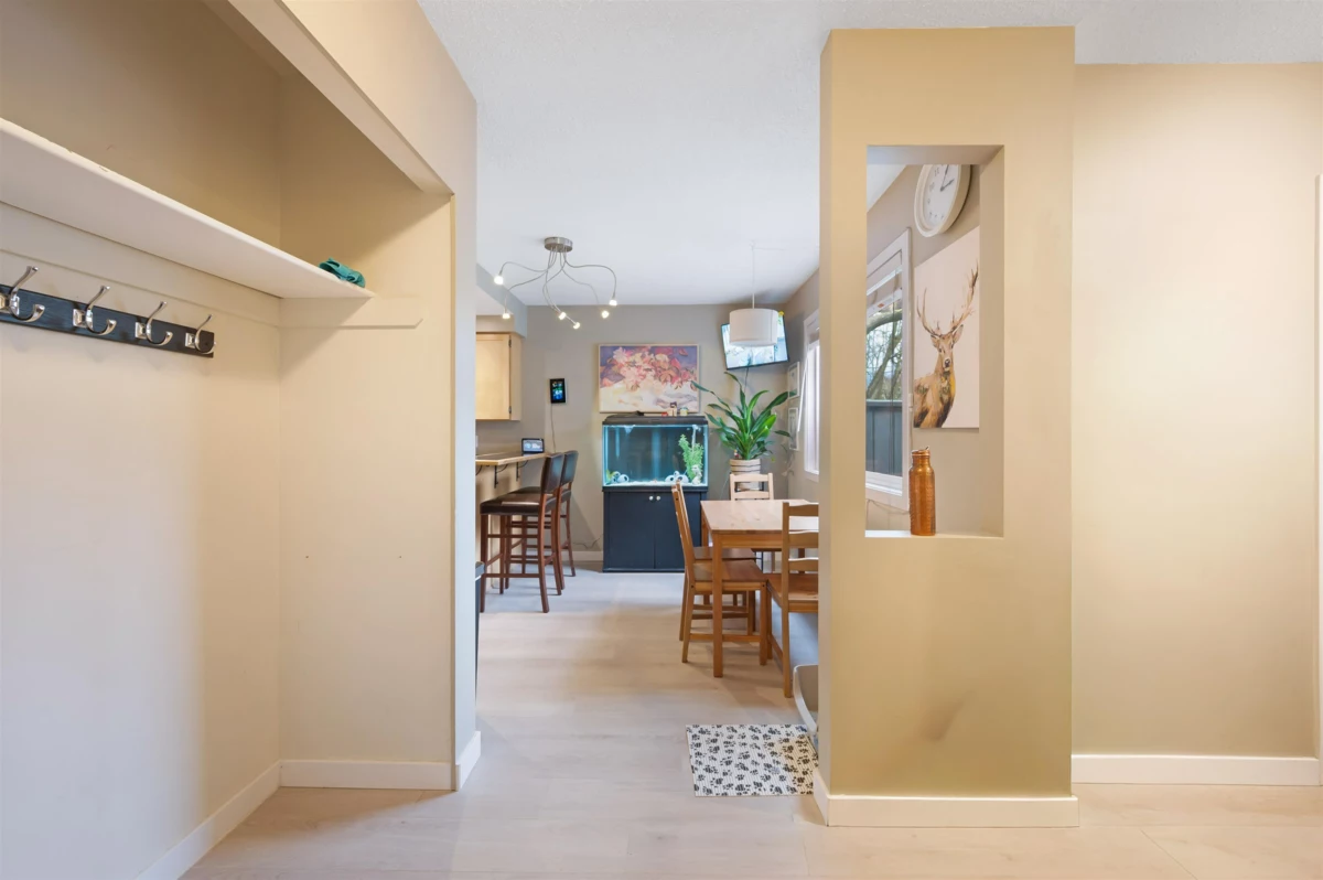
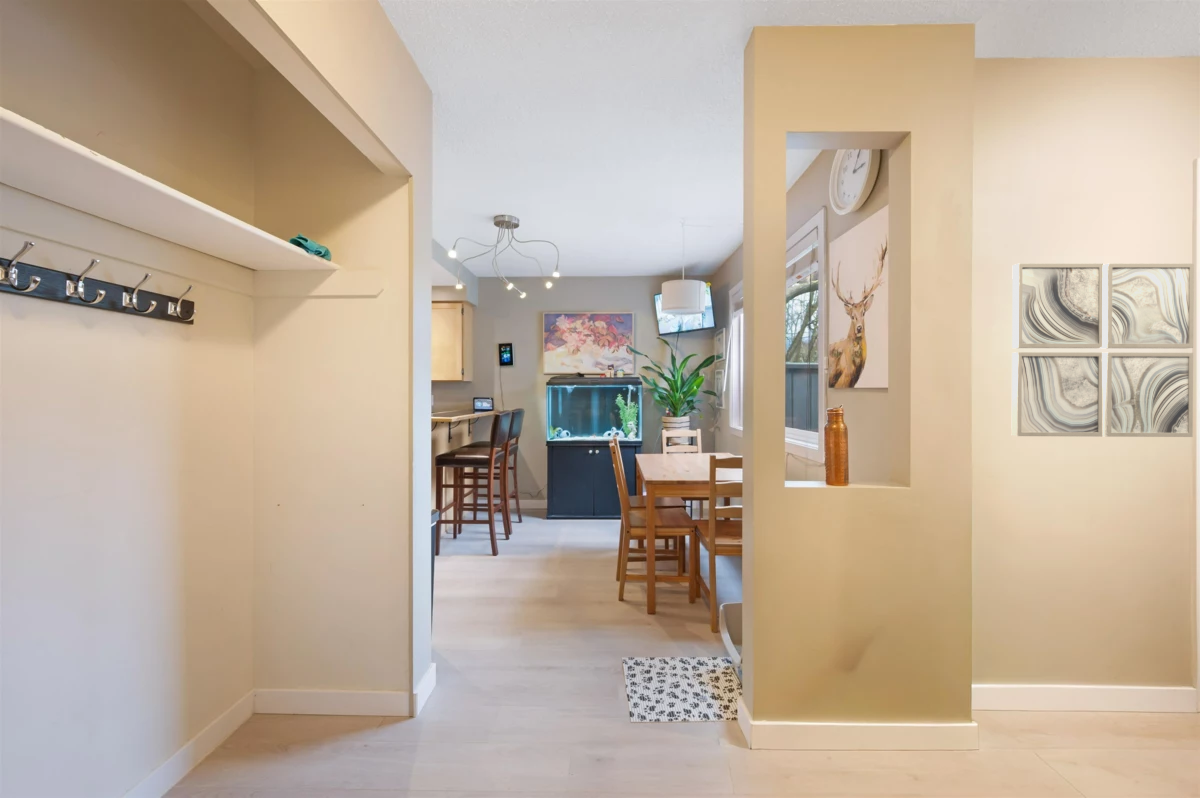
+ wall art [1011,263,1195,438]
